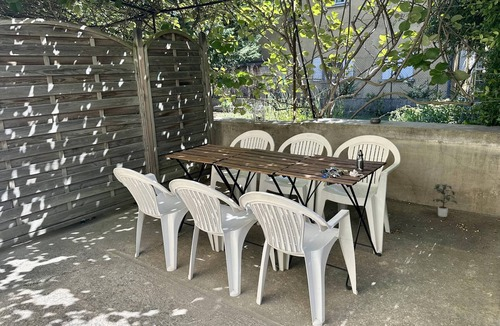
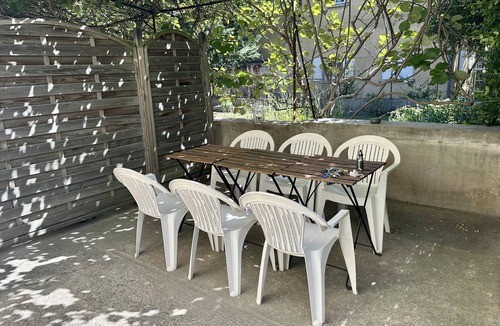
- potted plant [432,183,458,218]
